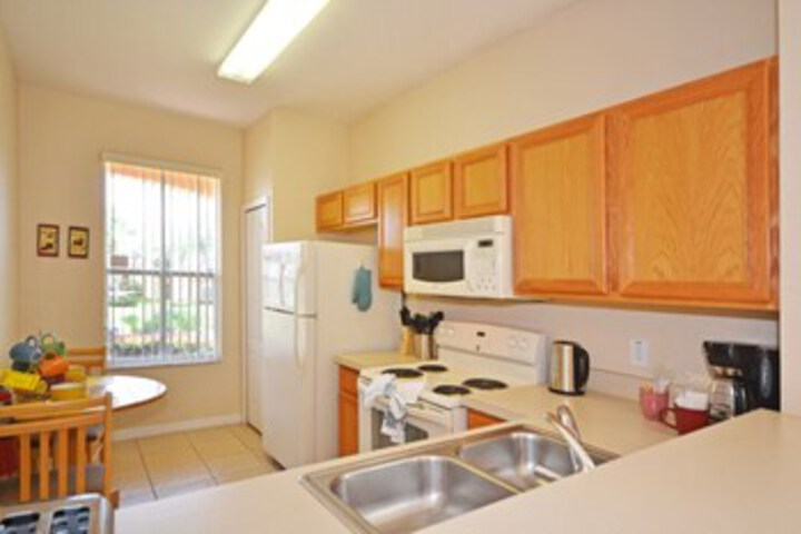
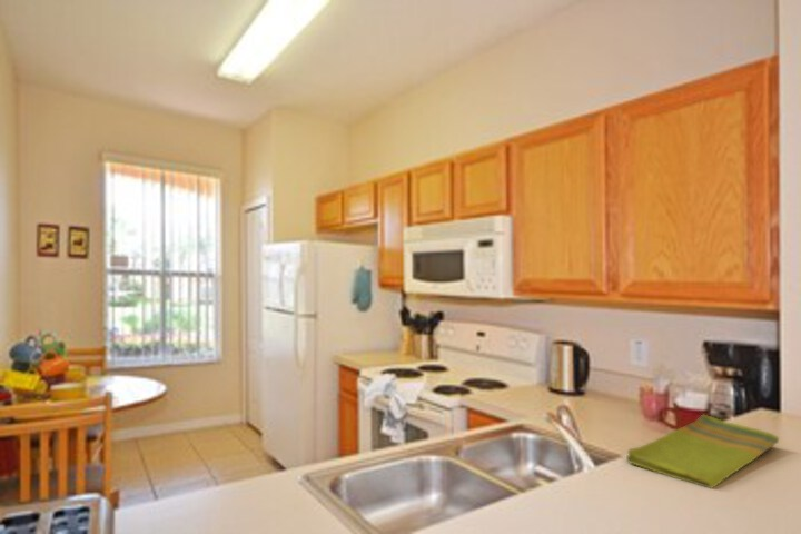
+ dish towel [625,414,780,490]
